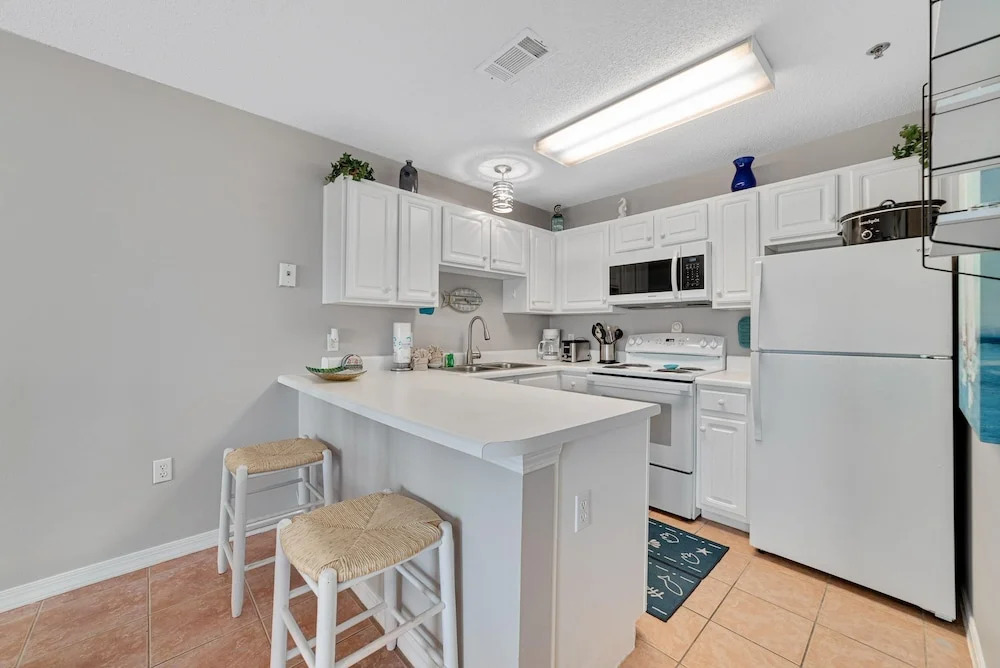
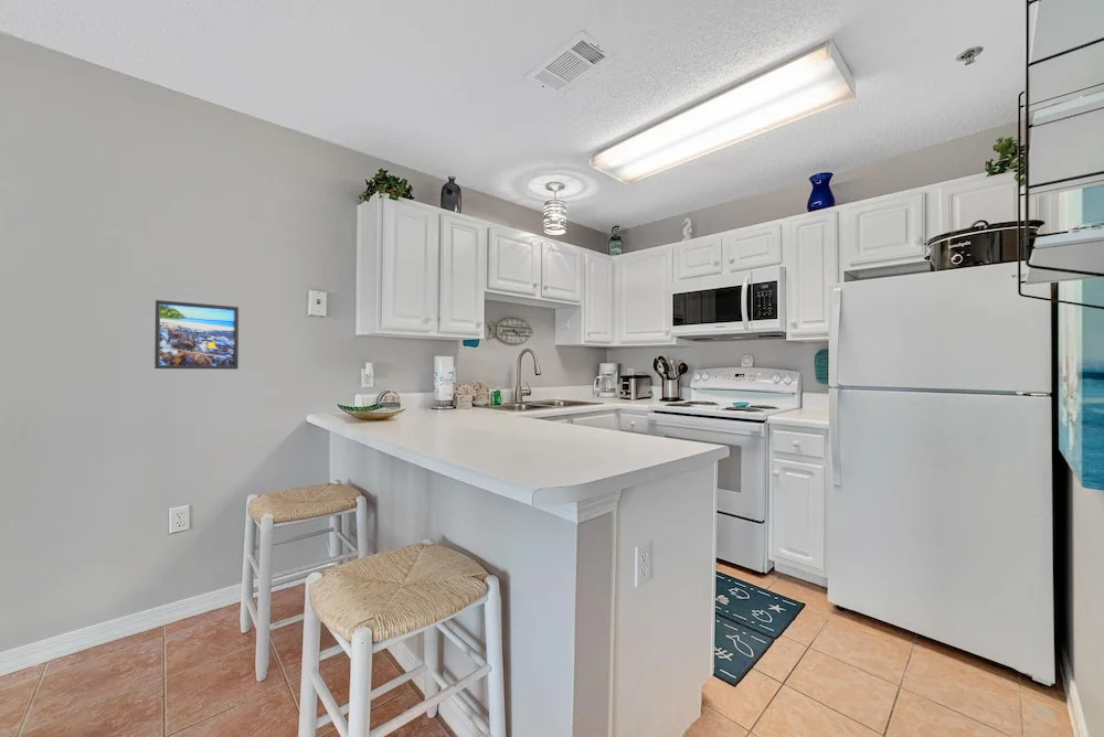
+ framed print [153,299,240,371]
